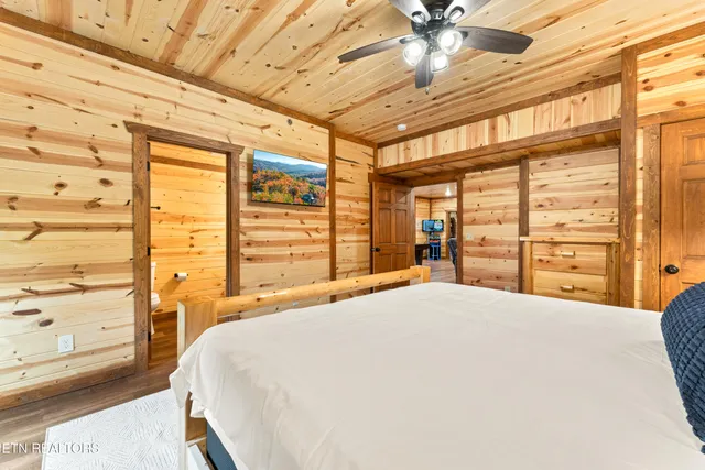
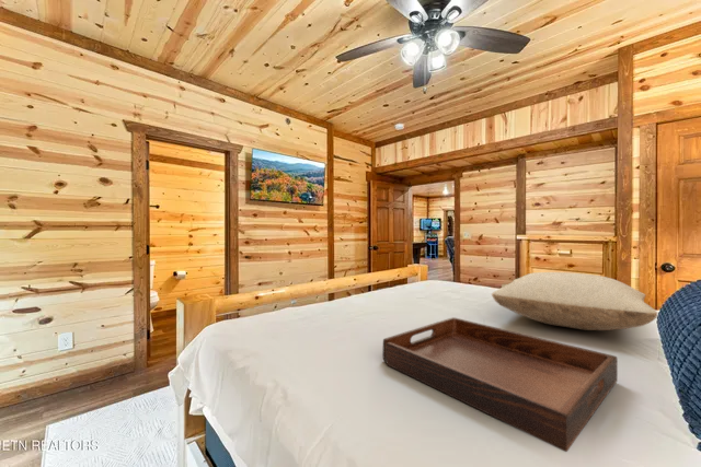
+ pillow [491,271,659,331]
+ serving tray [381,316,619,453]
